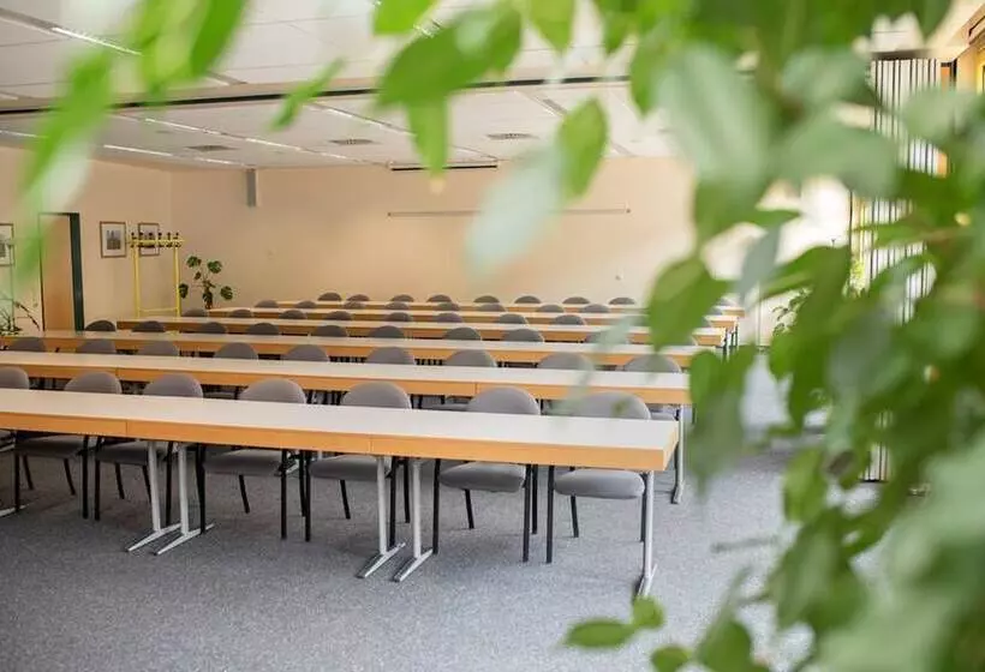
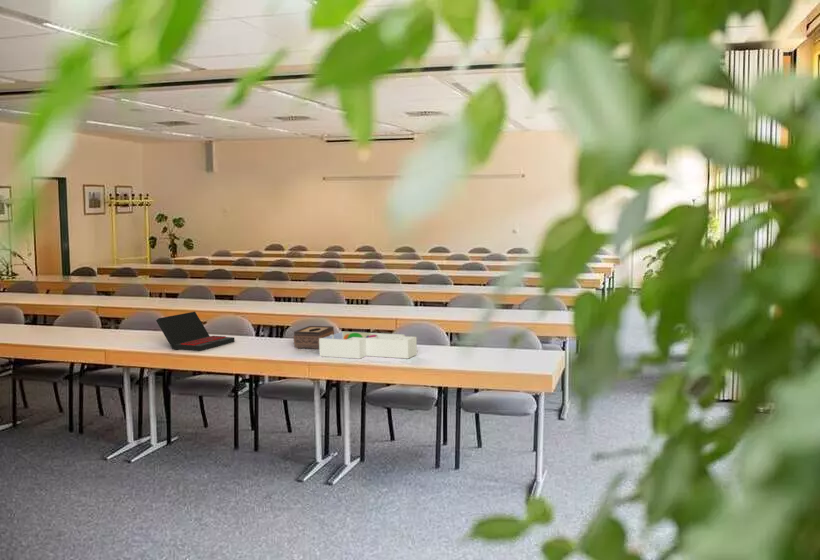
+ laptop [155,311,236,352]
+ tissue box [293,325,335,350]
+ desk organizer [319,331,418,360]
